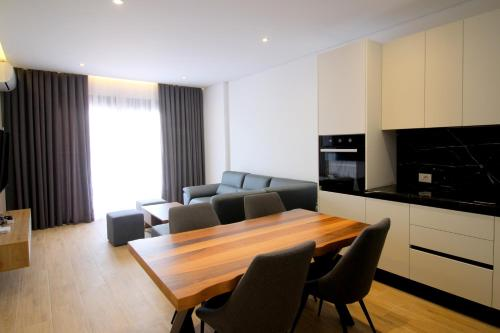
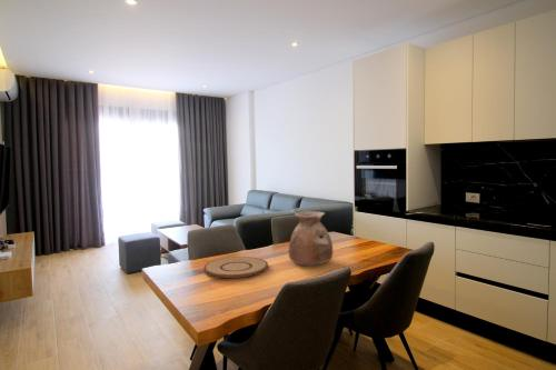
+ vase [288,210,334,267]
+ plate [202,256,269,279]
